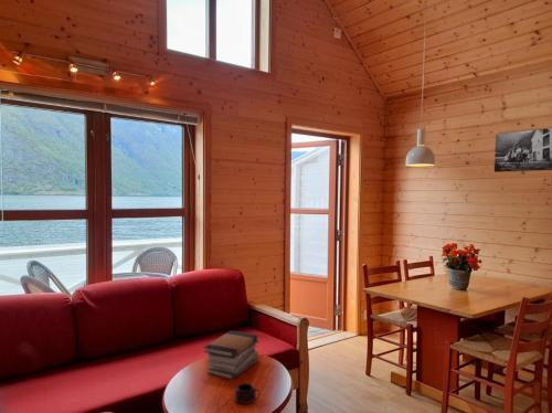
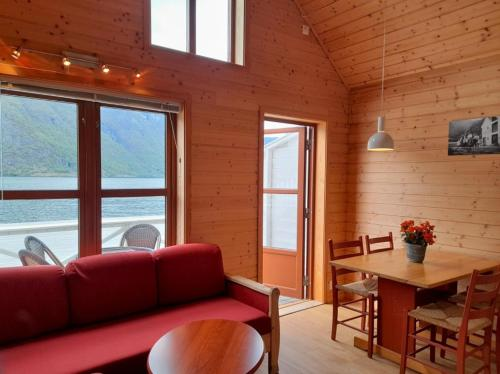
- mug [233,382,262,405]
- book stack [203,329,259,381]
